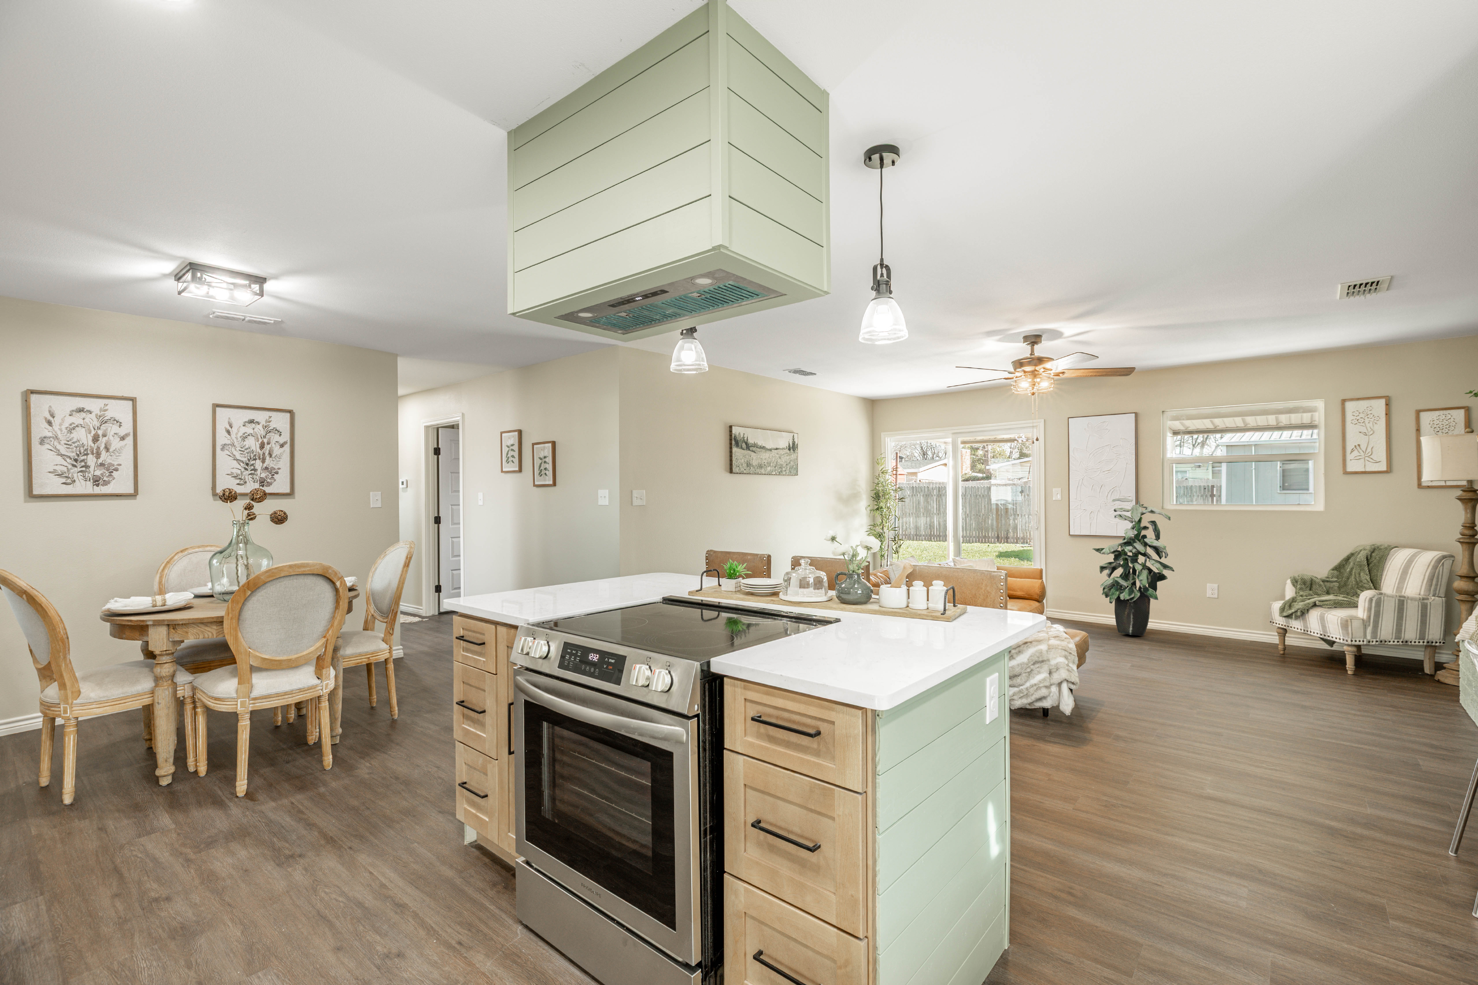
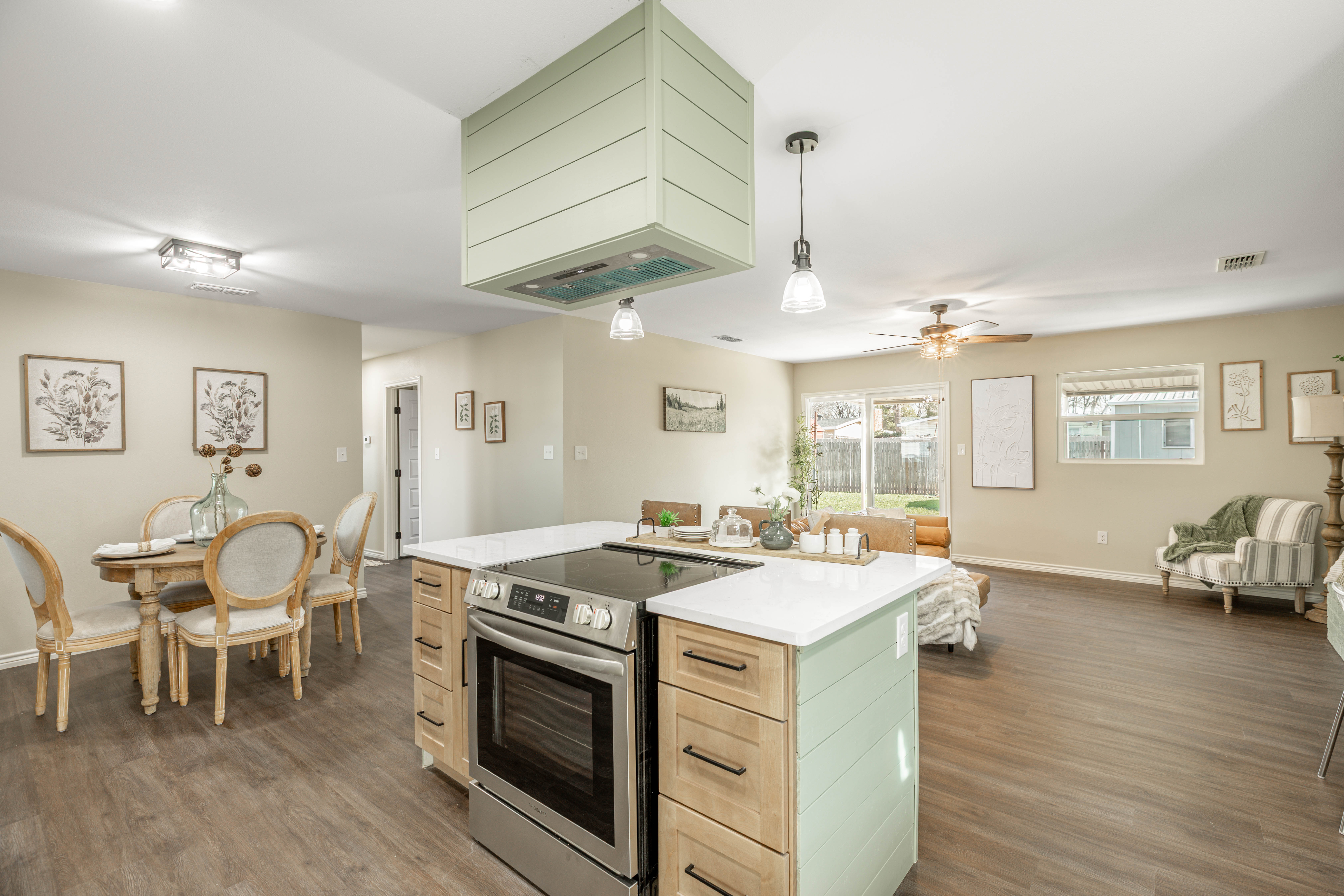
- indoor plant [1092,498,1174,637]
